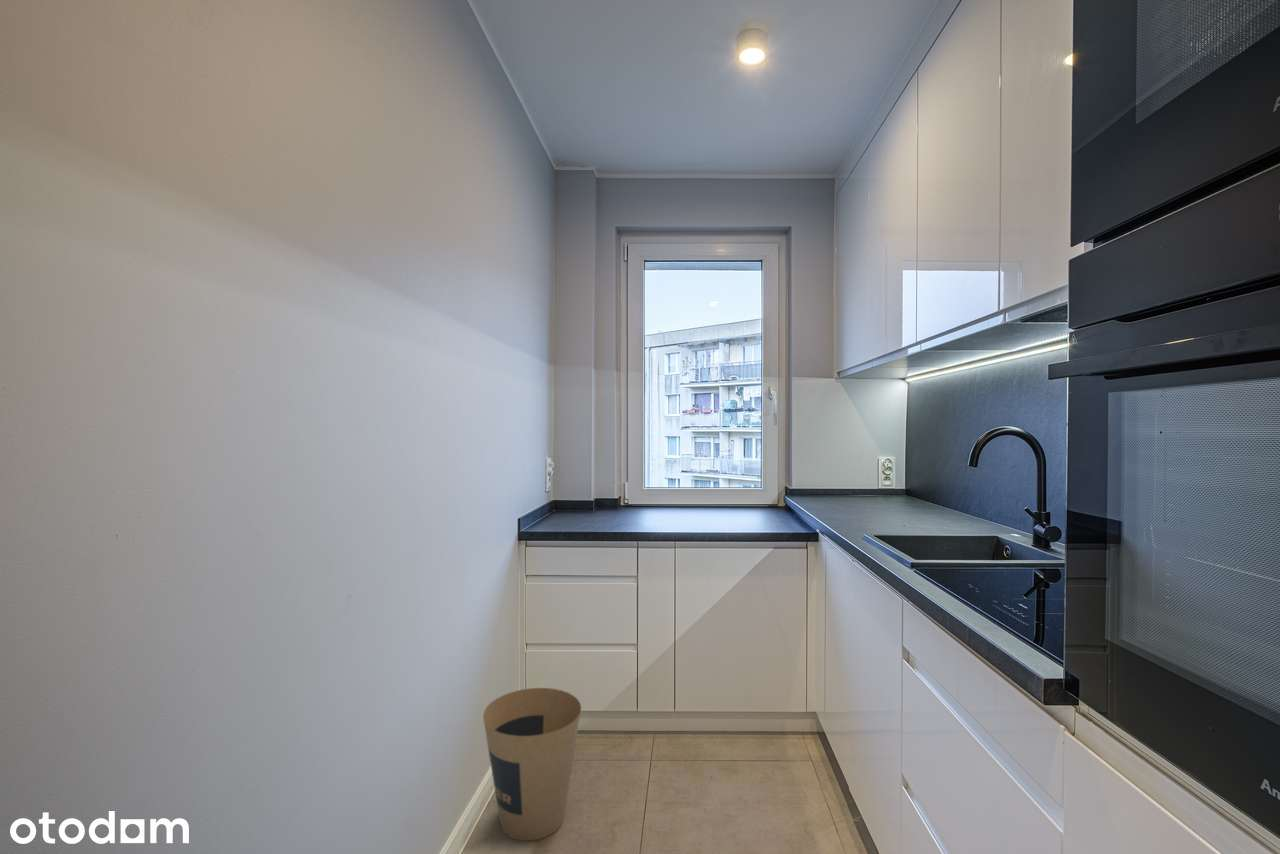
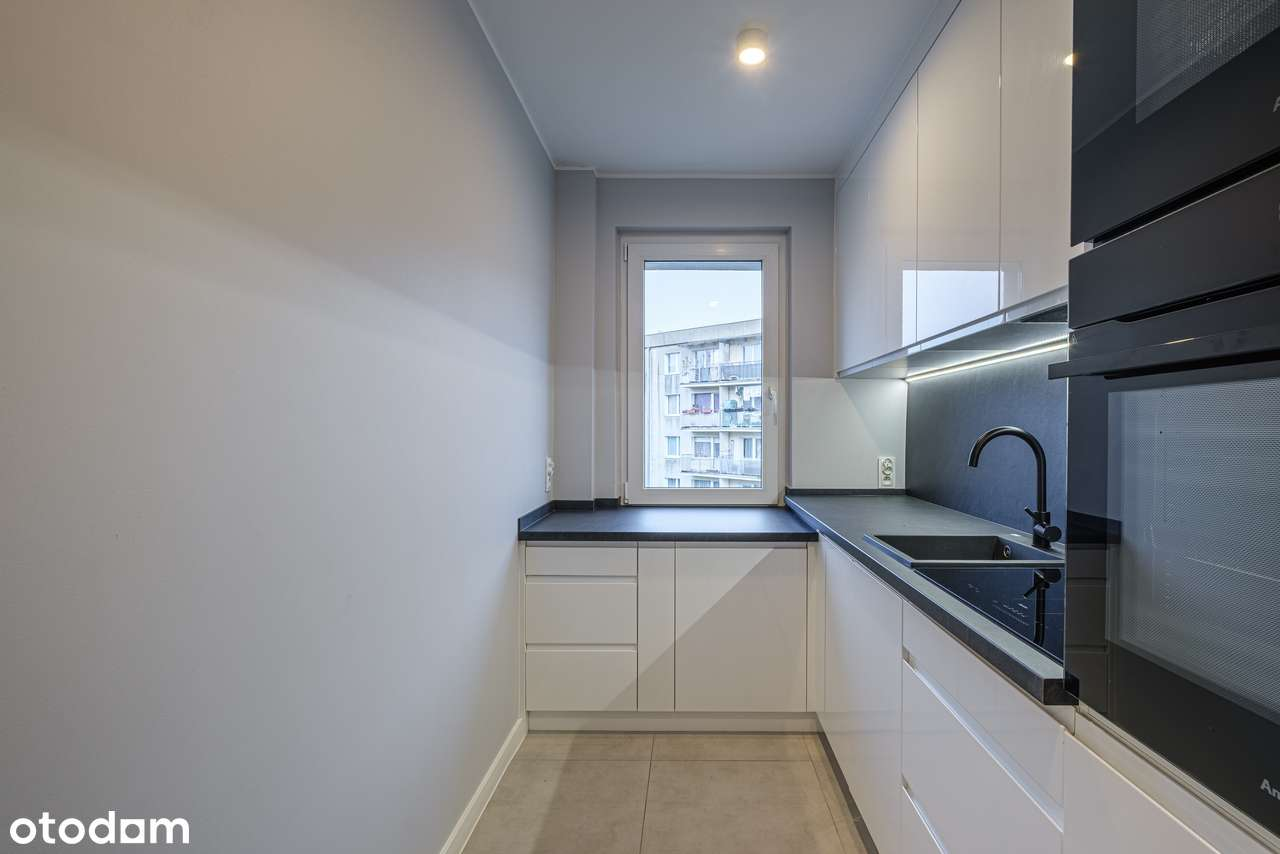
- trash can [482,687,582,842]
